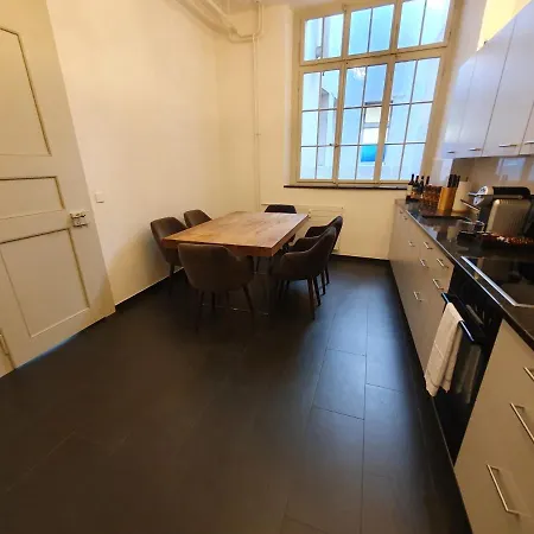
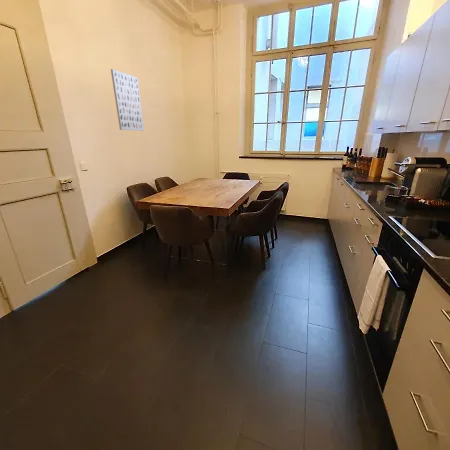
+ wall art [110,68,145,132]
